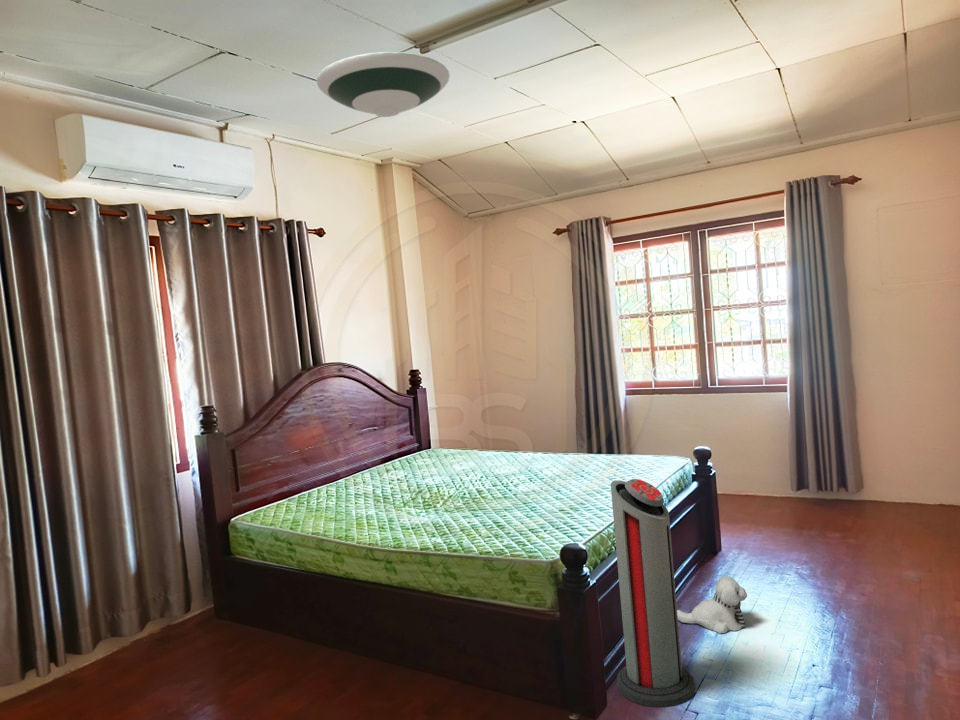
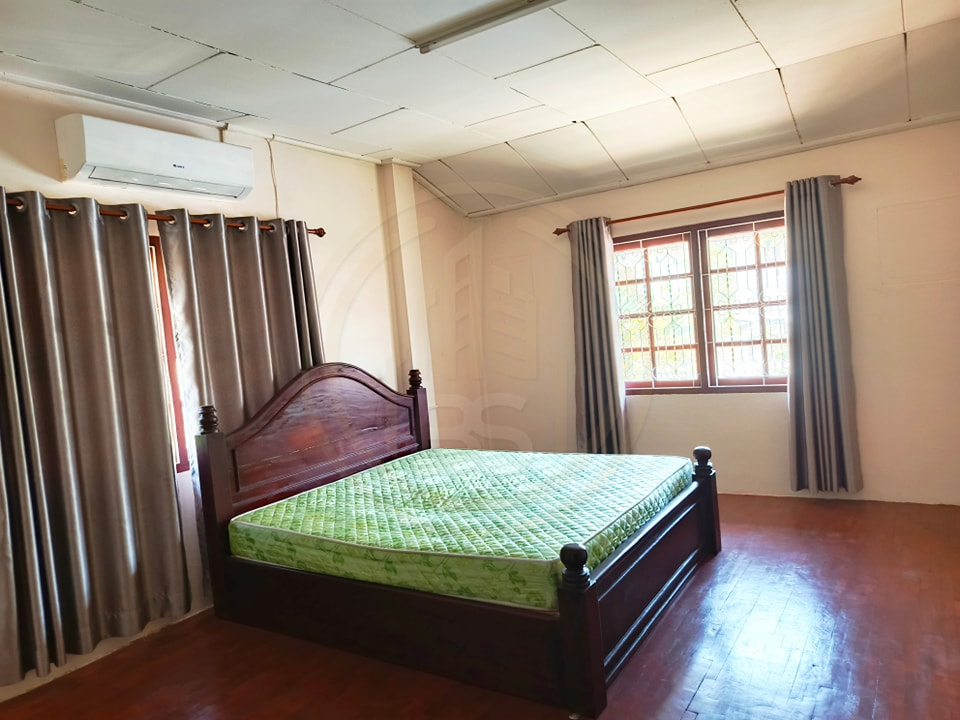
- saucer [316,51,451,118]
- air purifier [610,478,696,708]
- plush toy [677,575,748,634]
